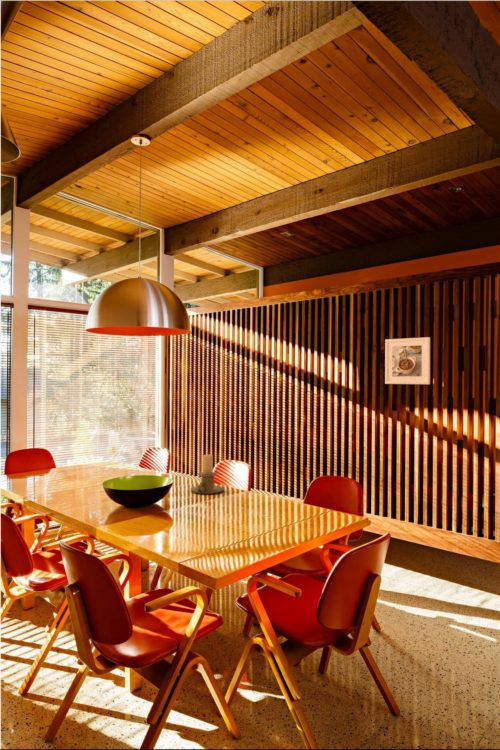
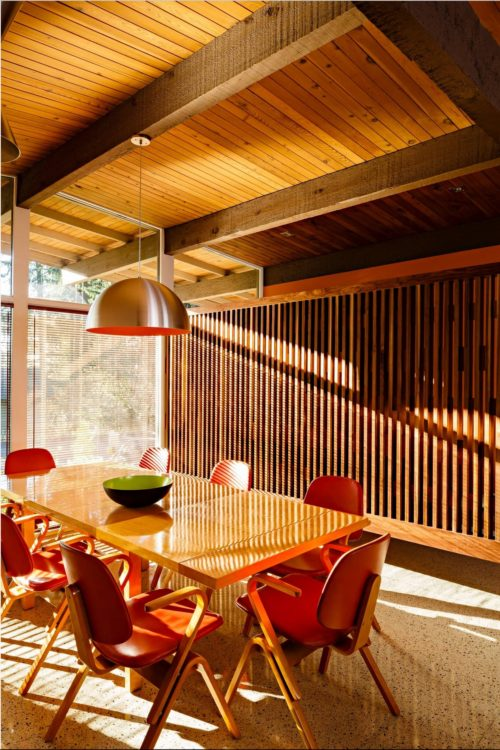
- candle holder [190,454,225,495]
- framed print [384,336,431,385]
